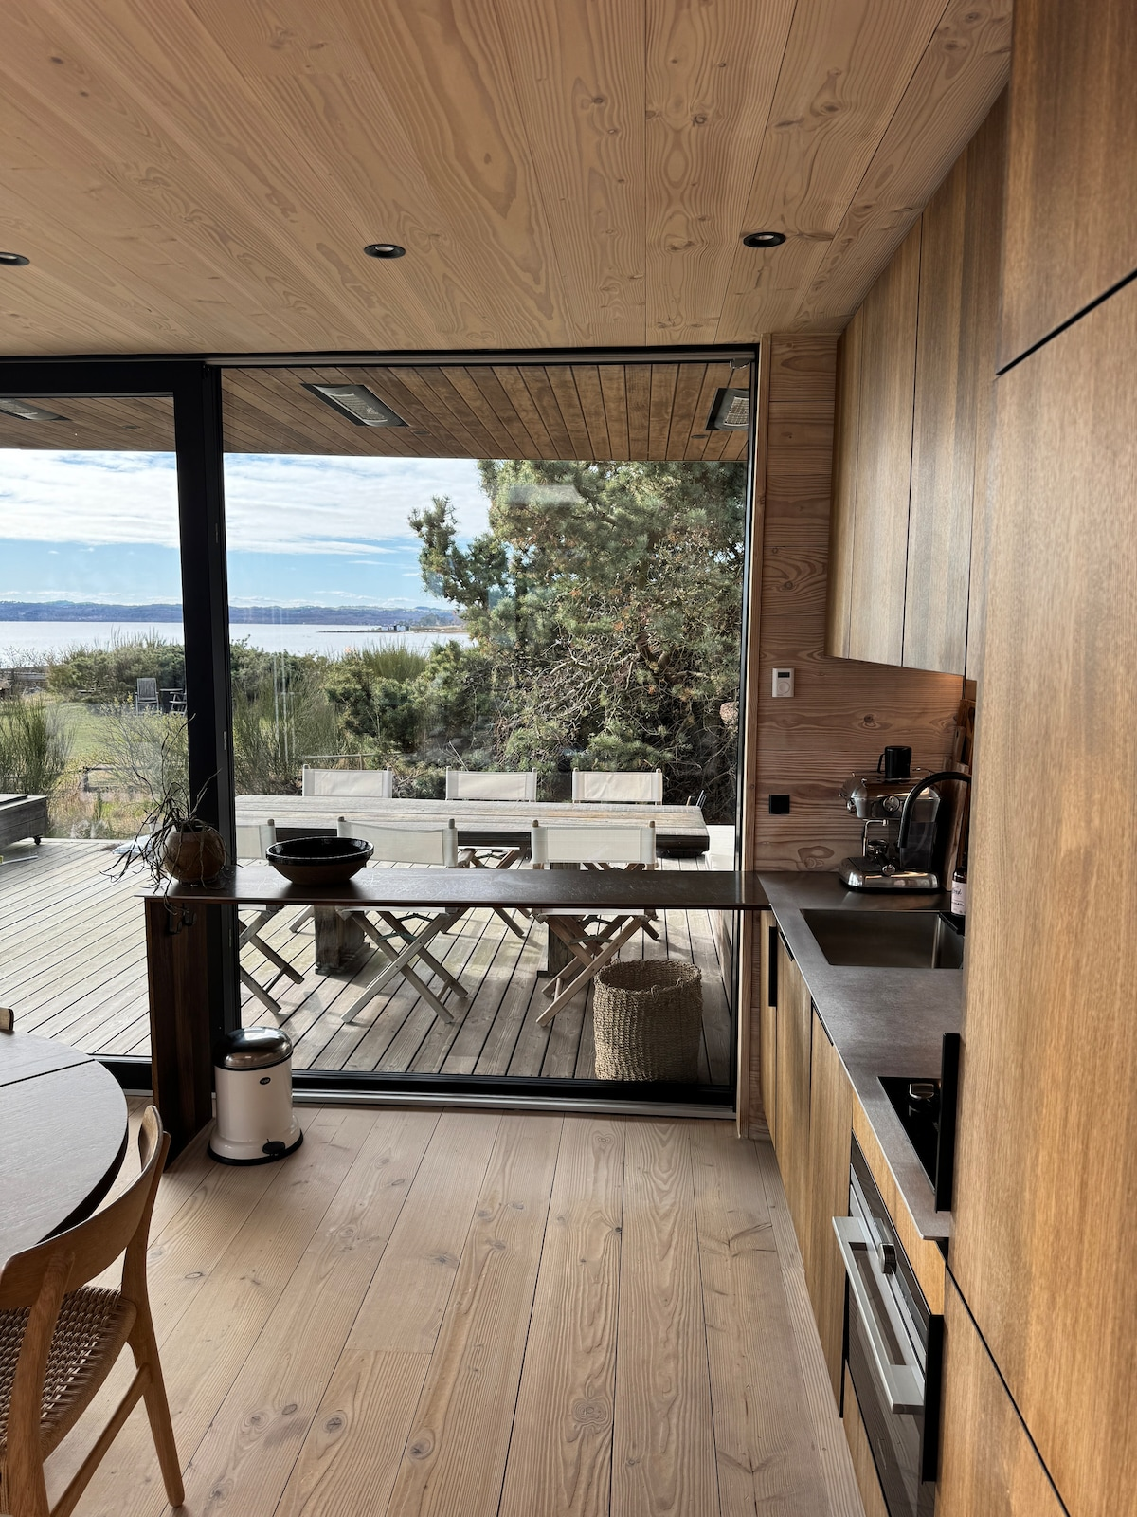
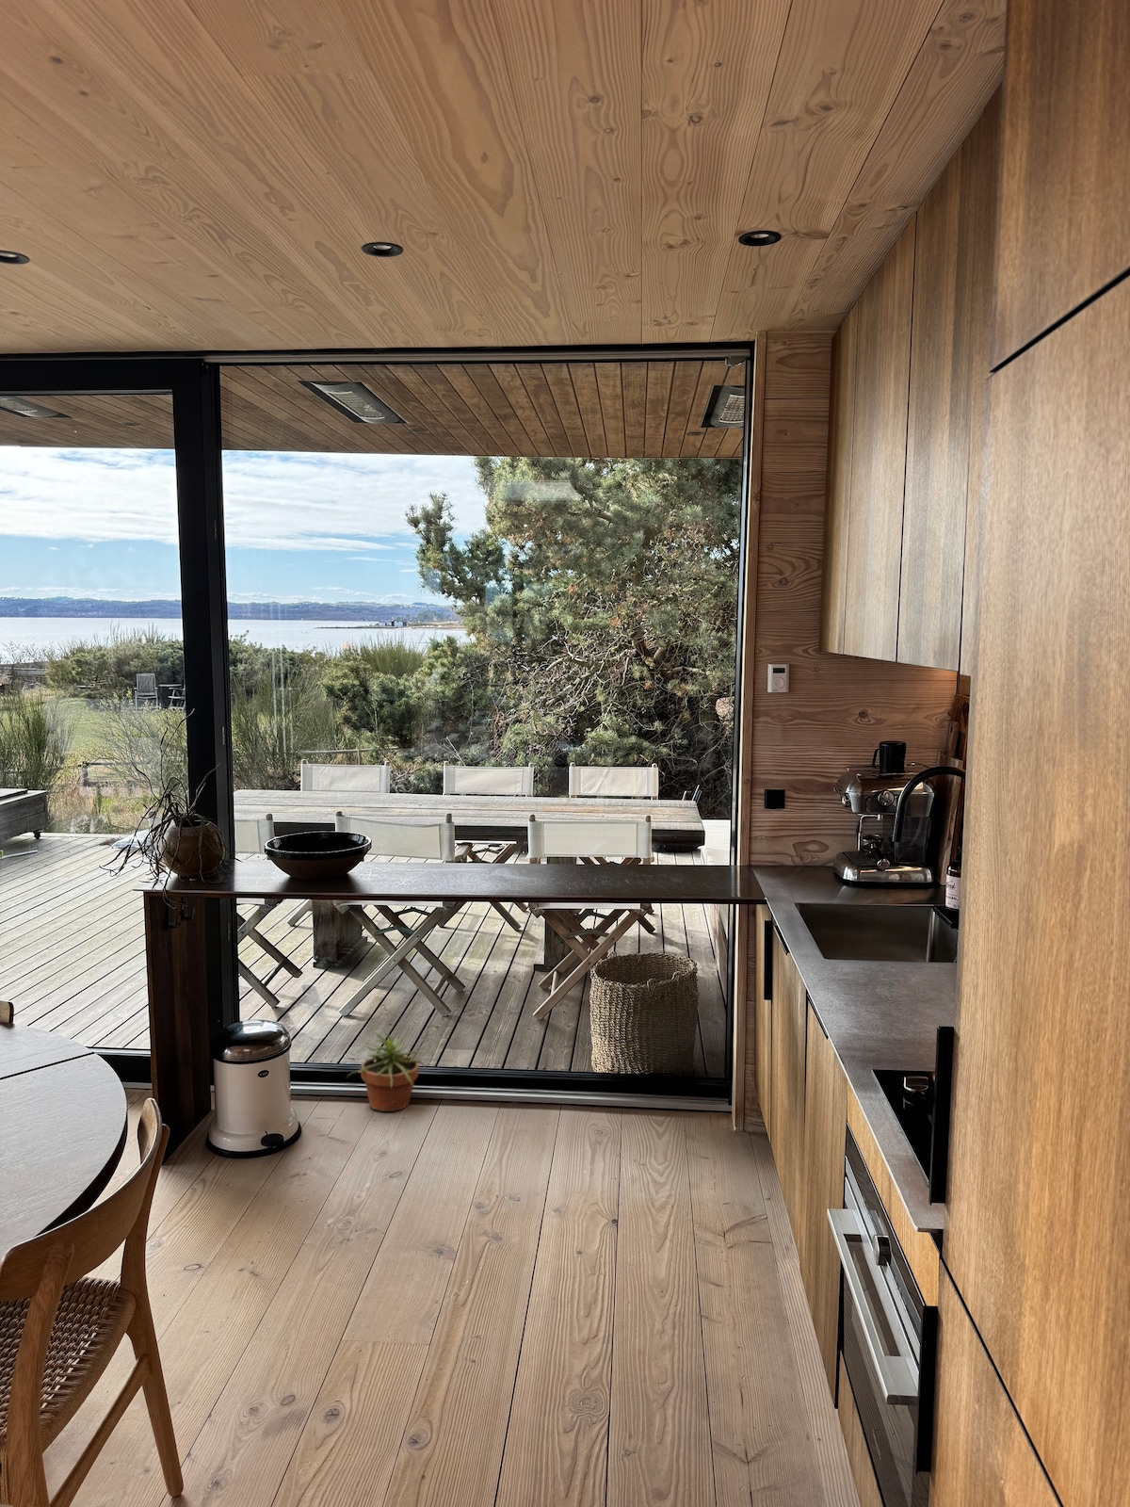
+ potted plant [345,1025,436,1112]
